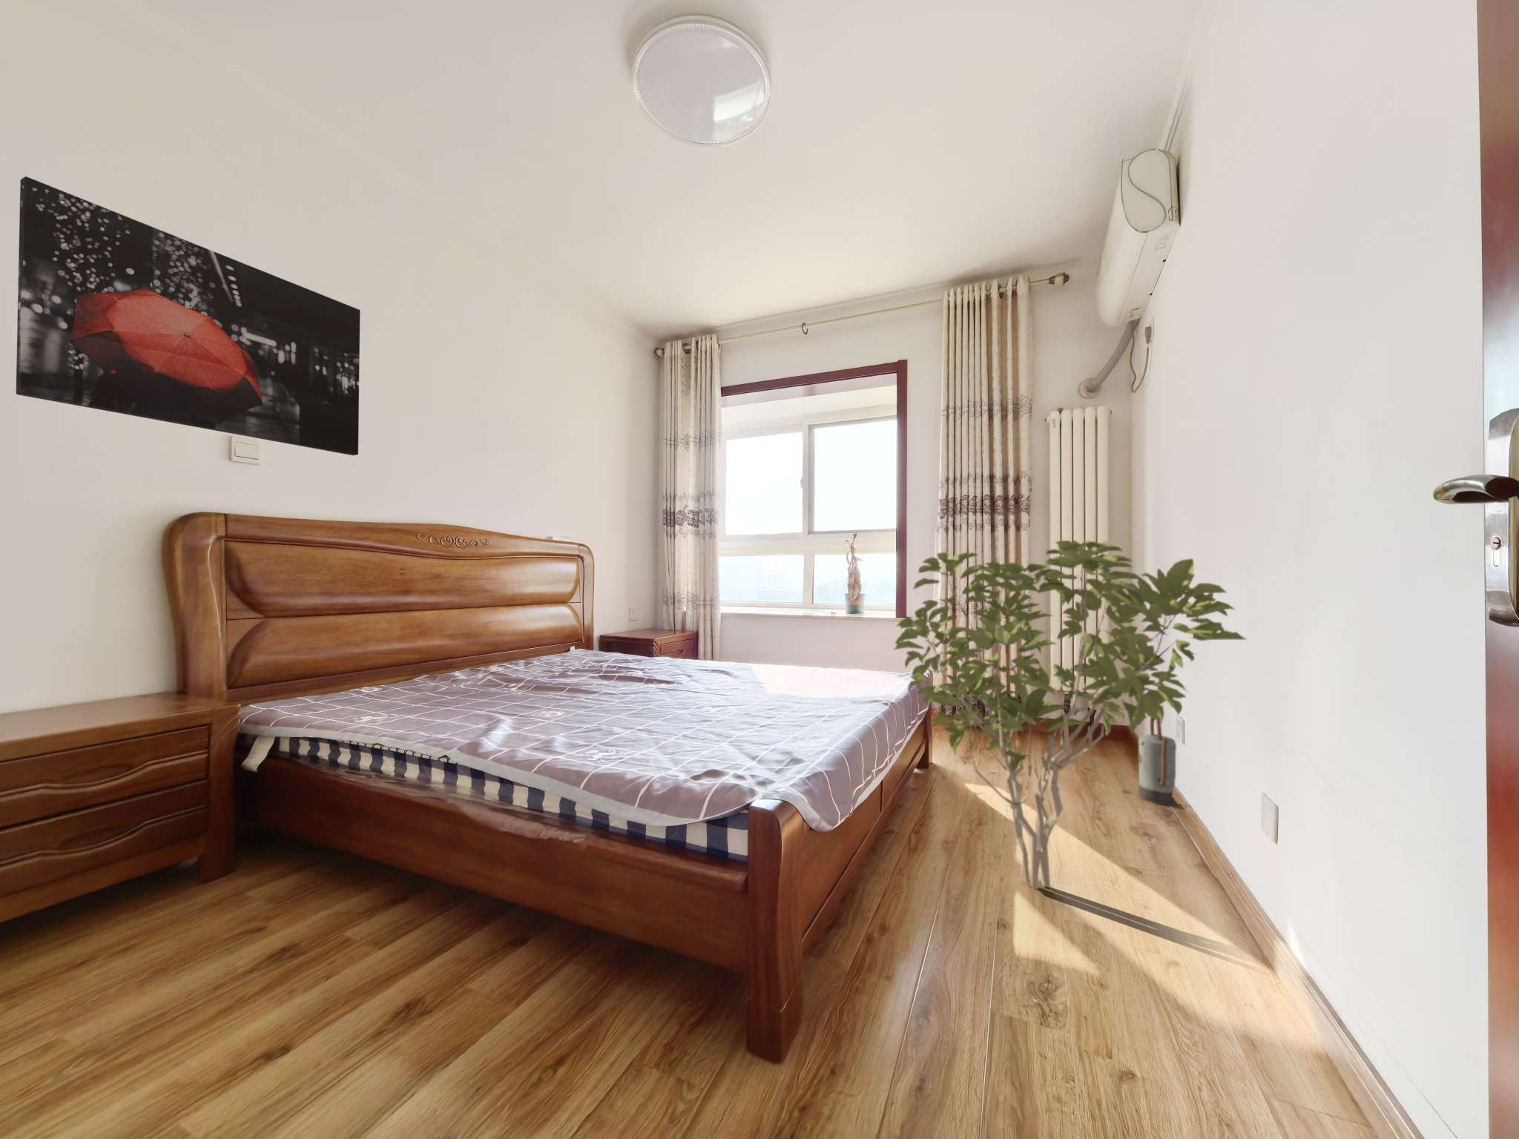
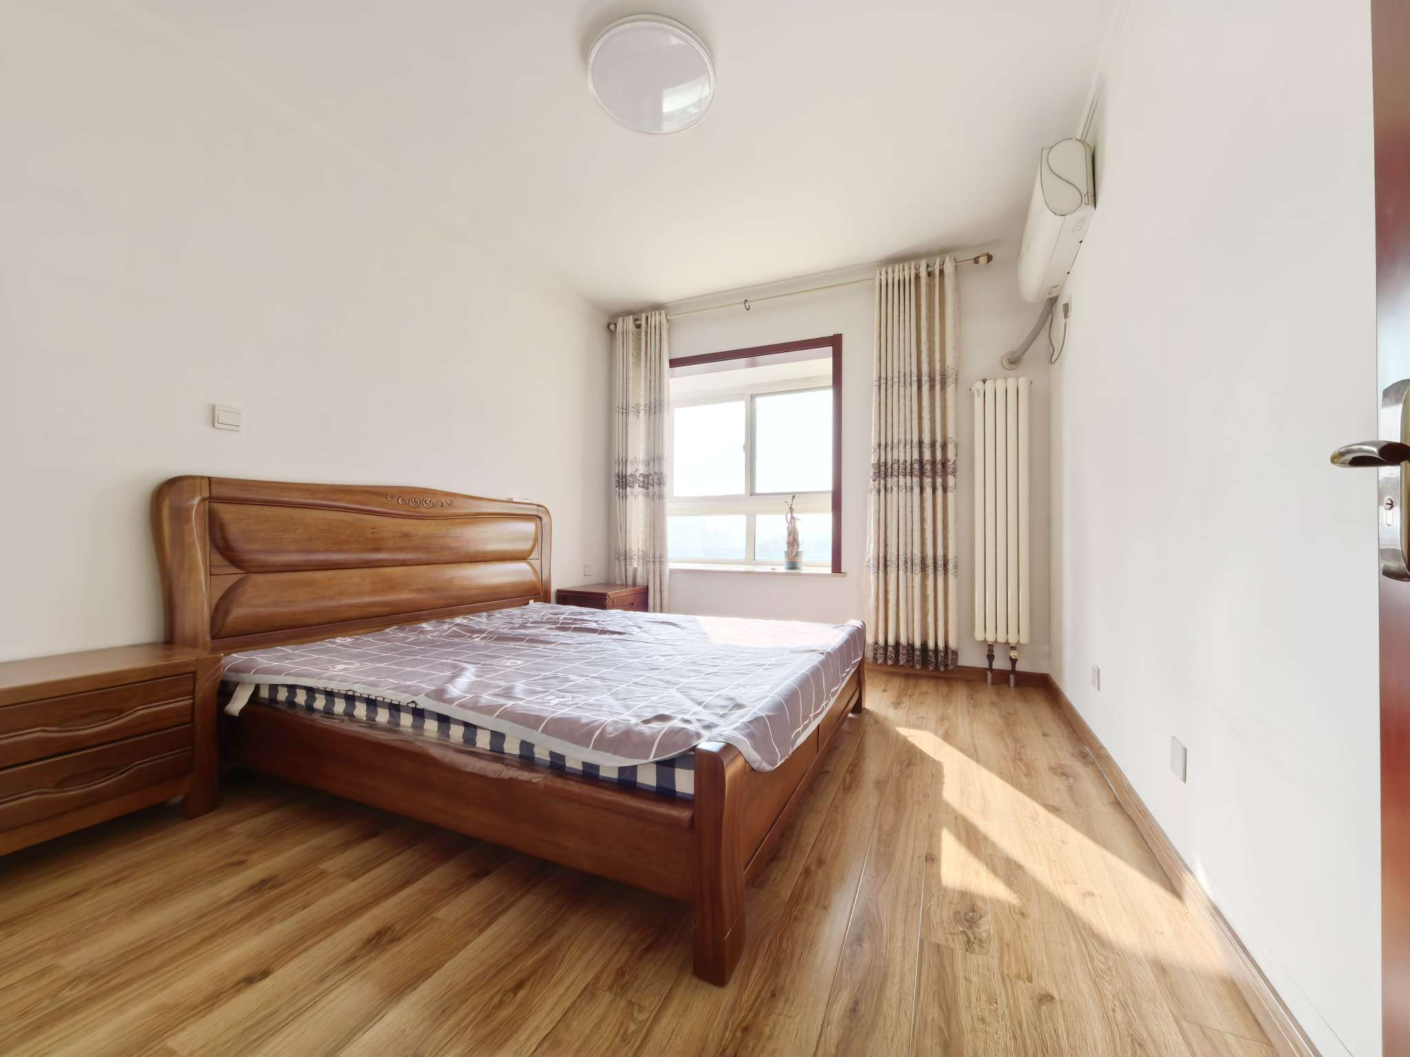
- shrub [893,538,1249,890]
- wall art [16,176,360,456]
- watering can [1137,715,1178,806]
